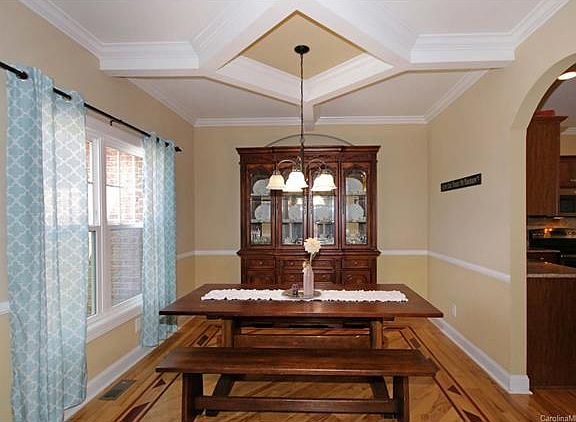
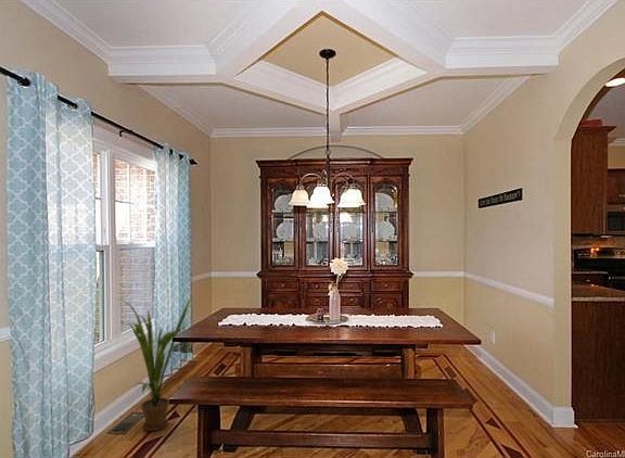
+ house plant [118,296,194,432]
